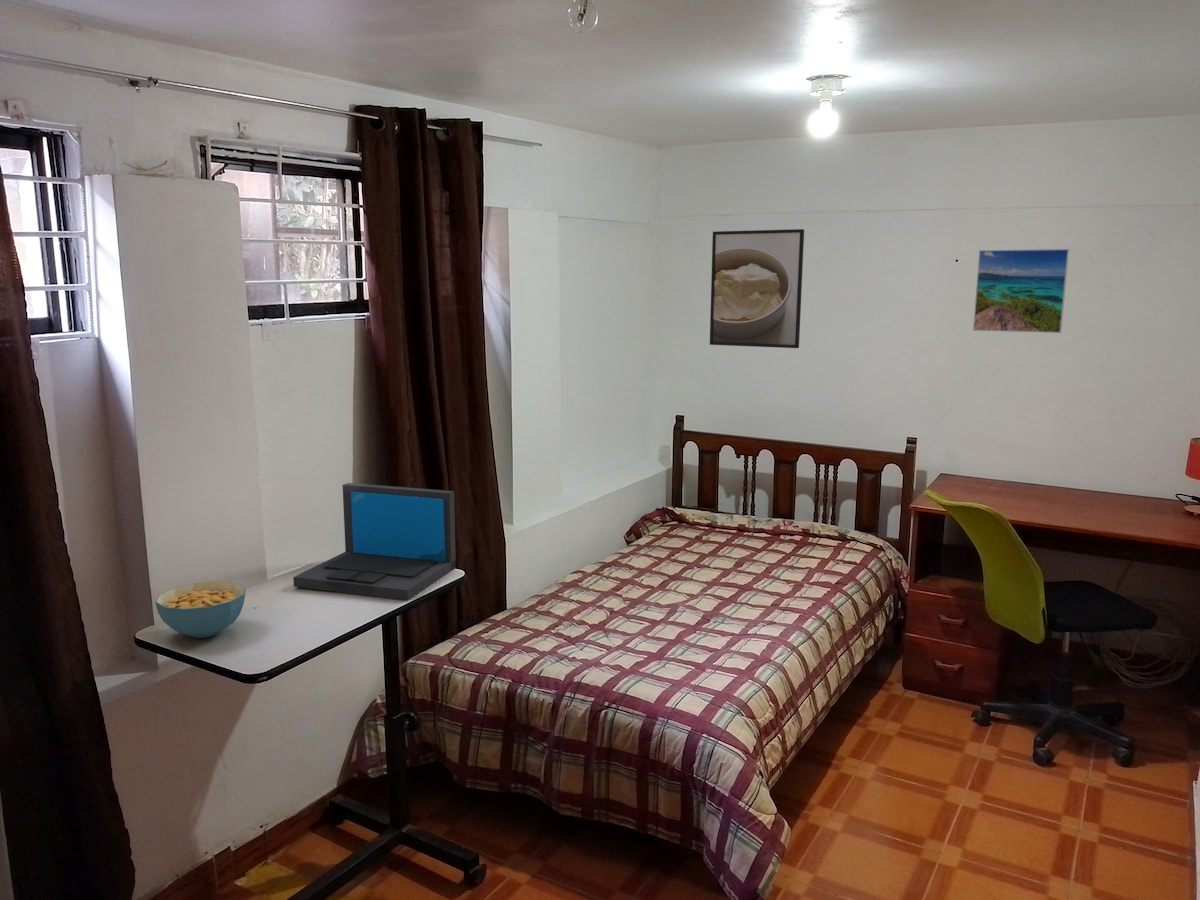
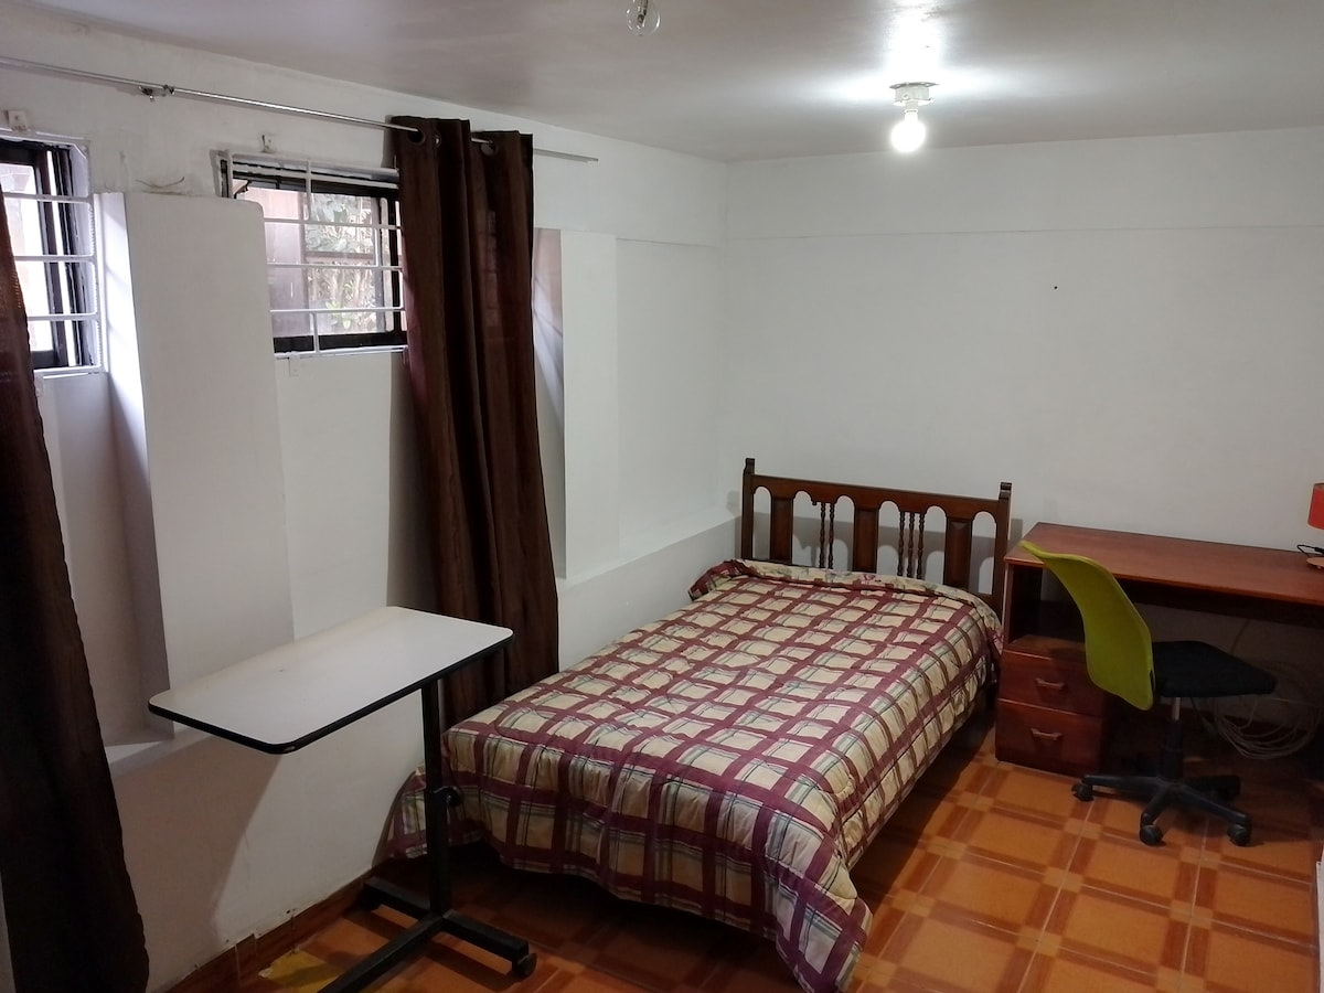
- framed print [972,248,1070,334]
- cereal bowl [154,580,247,639]
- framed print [709,228,805,349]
- laptop [292,482,457,601]
